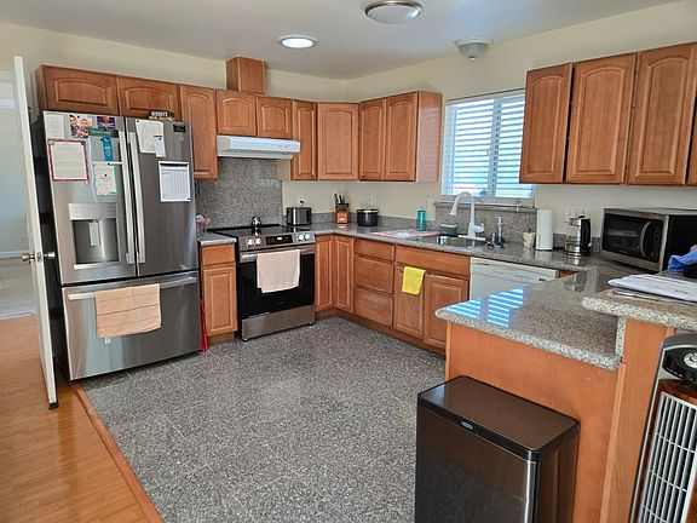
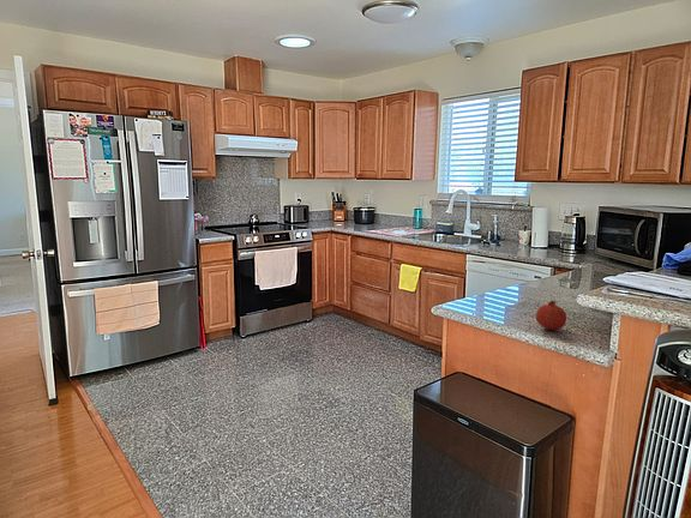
+ fruit [535,299,567,331]
